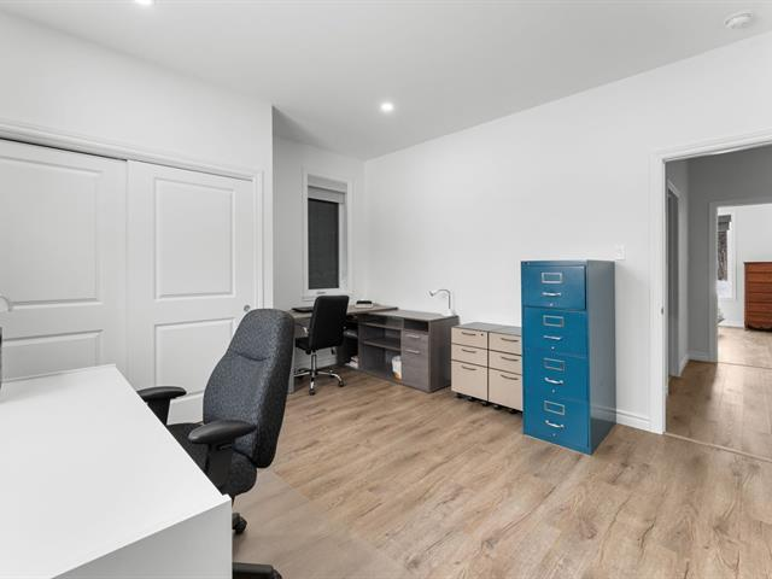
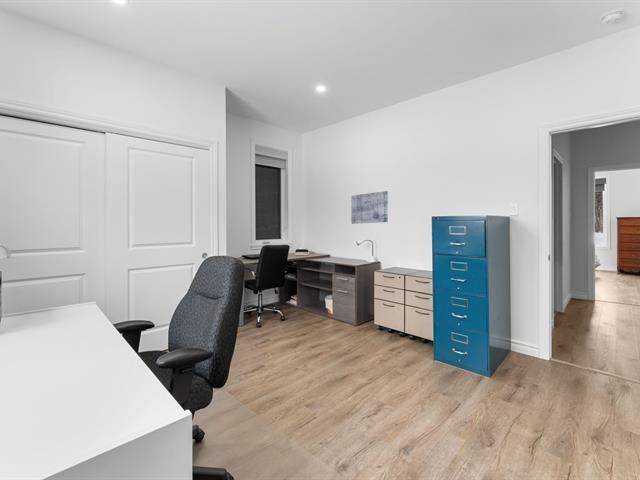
+ wall art [350,190,389,225]
